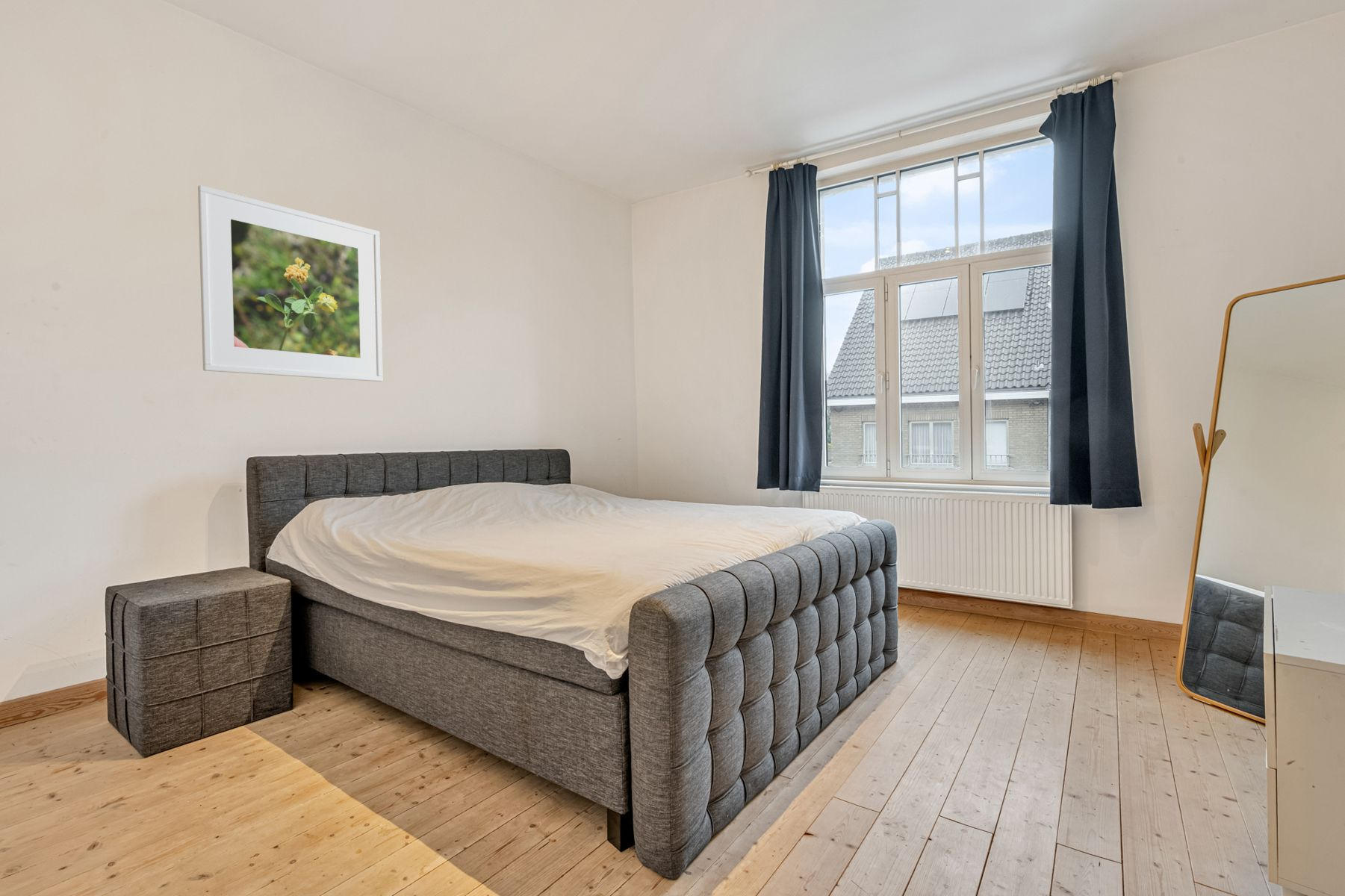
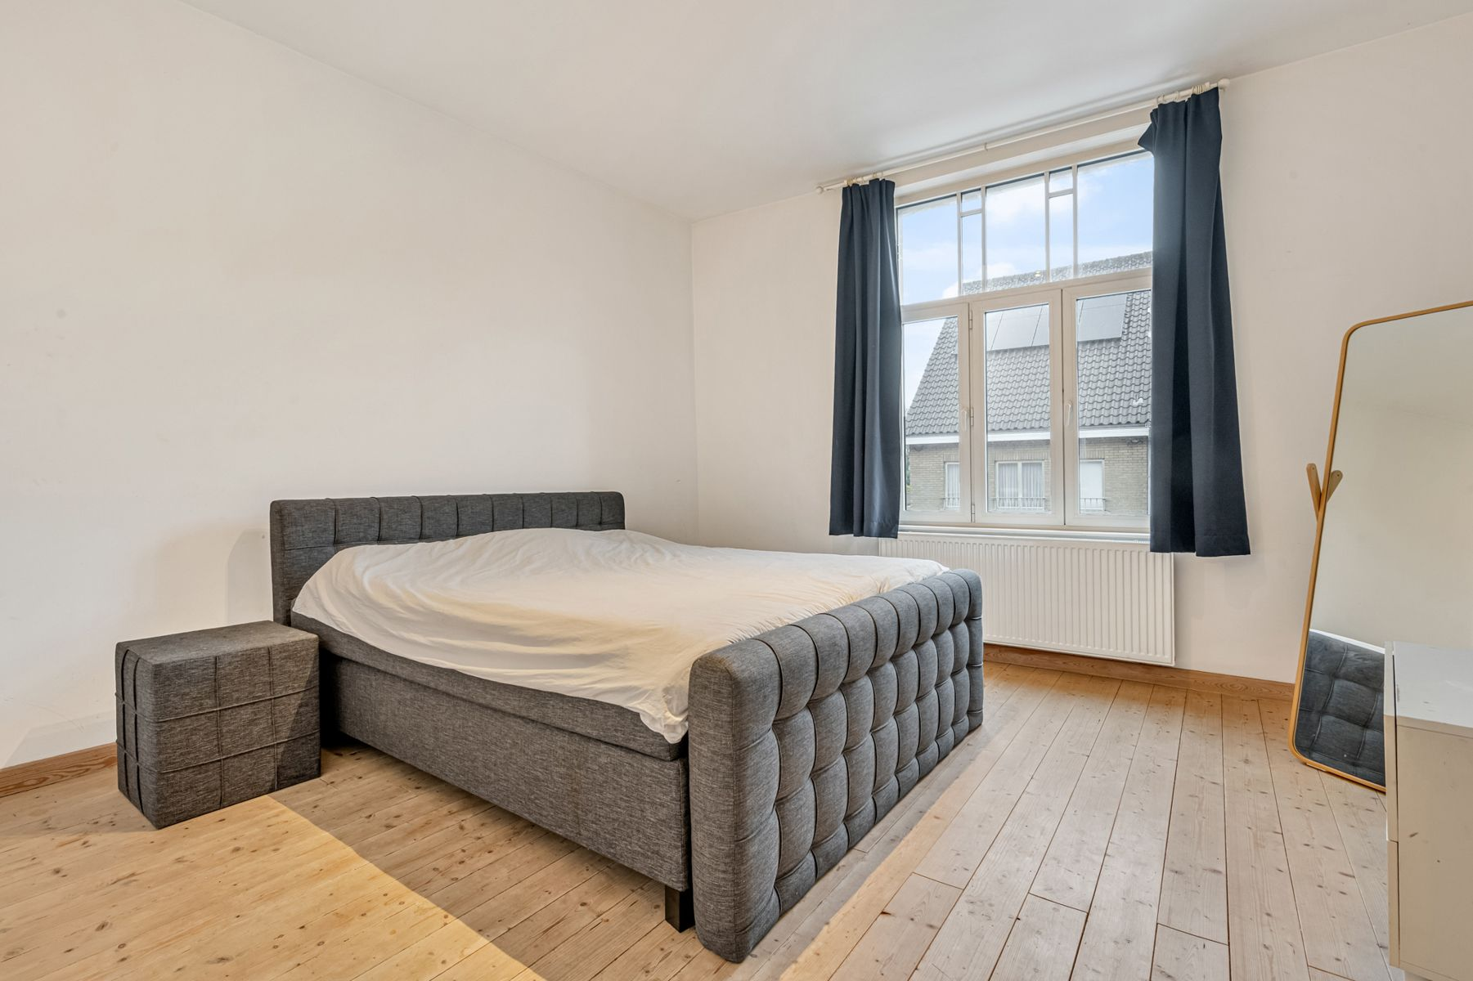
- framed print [197,184,383,382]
